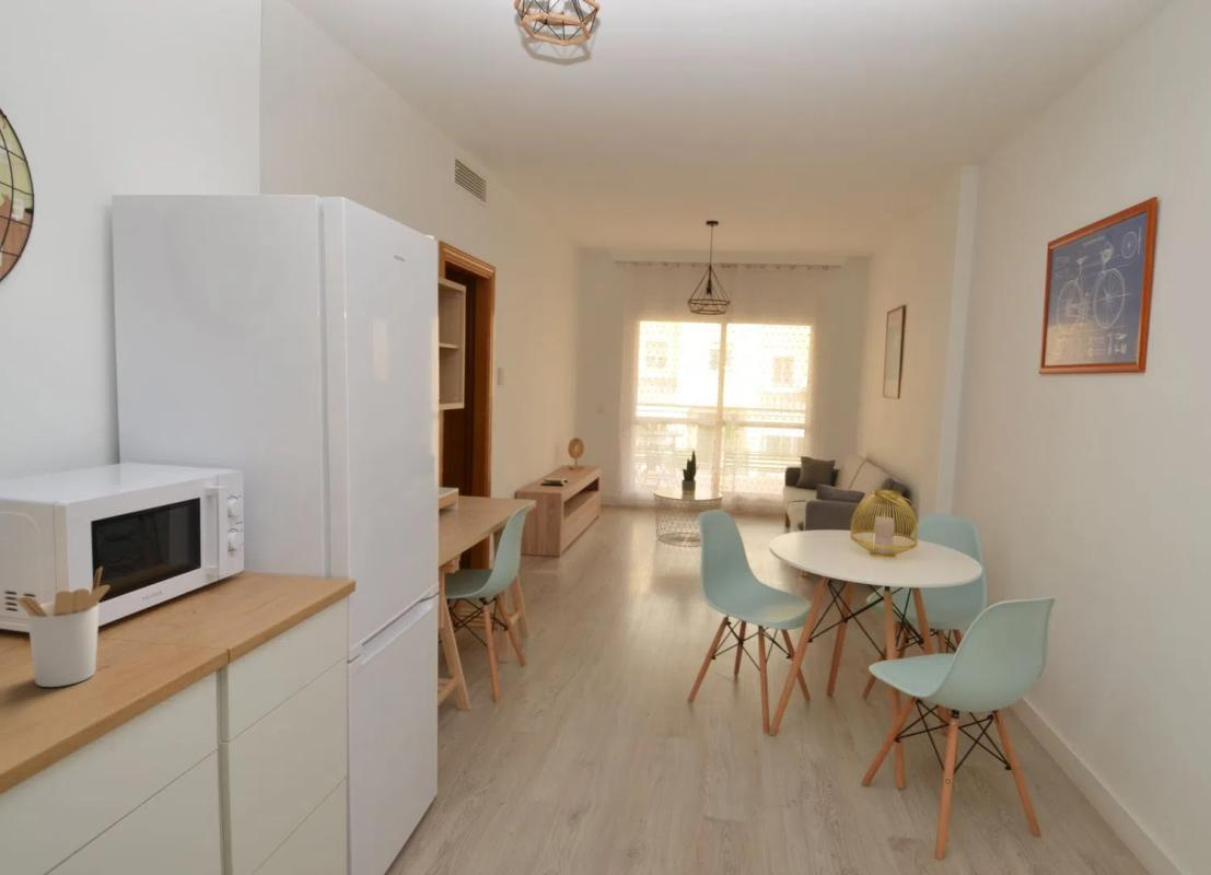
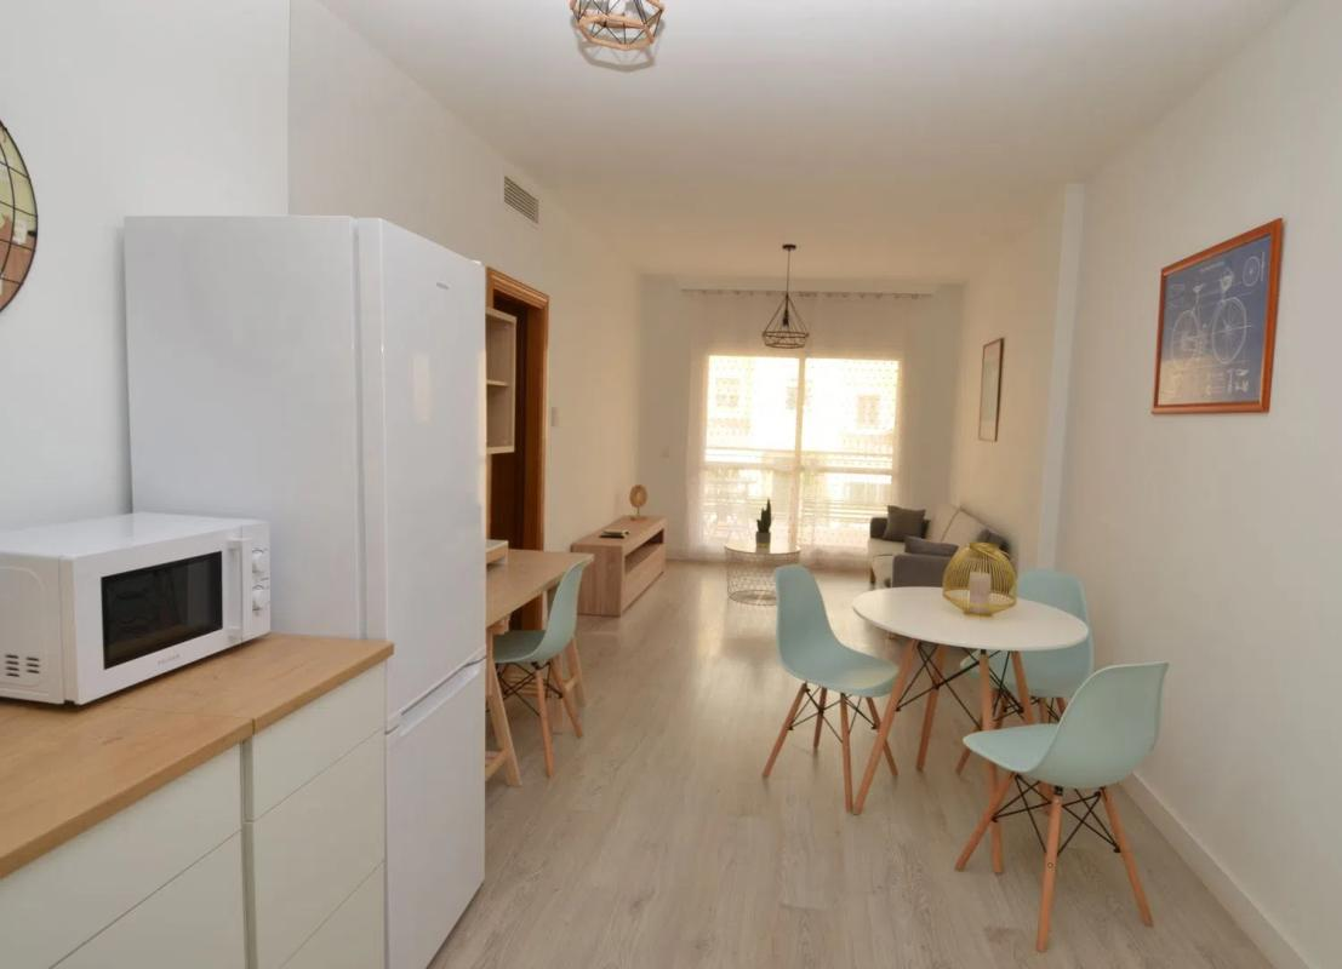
- utensil holder [13,565,110,688]
